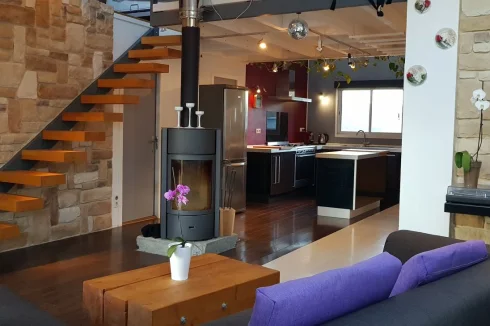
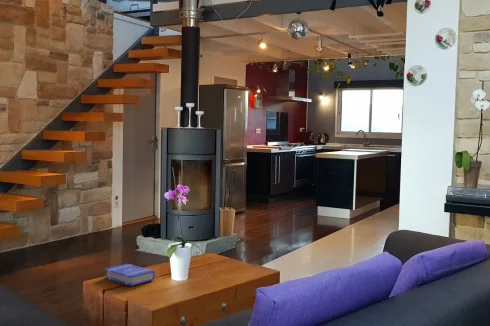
+ book [103,263,156,287]
